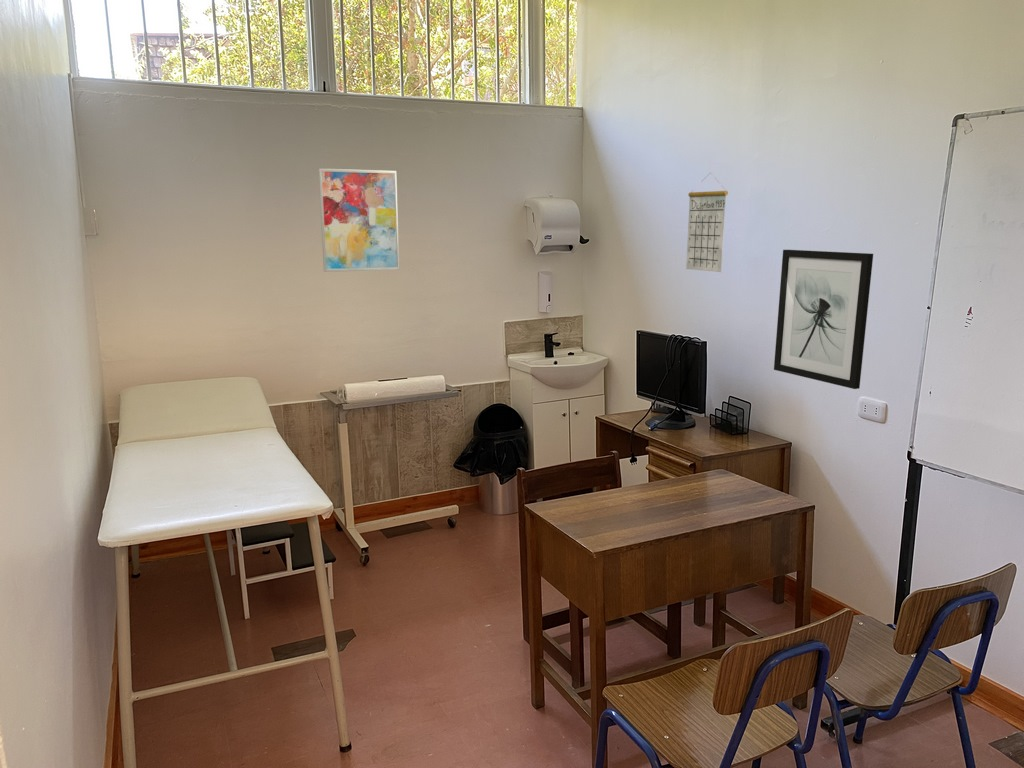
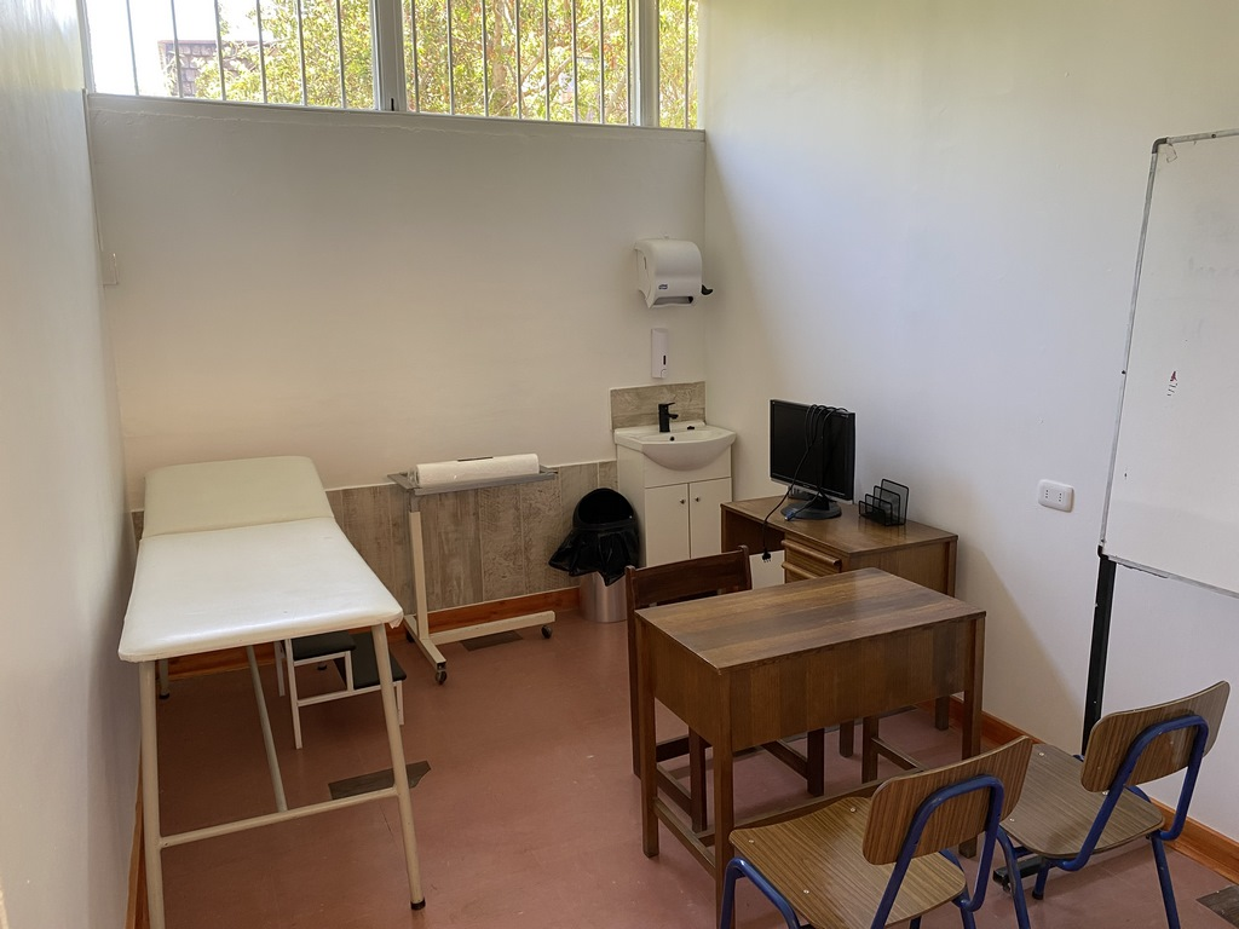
- wall art [773,249,874,390]
- calendar [685,171,729,273]
- wall art [317,168,400,273]
